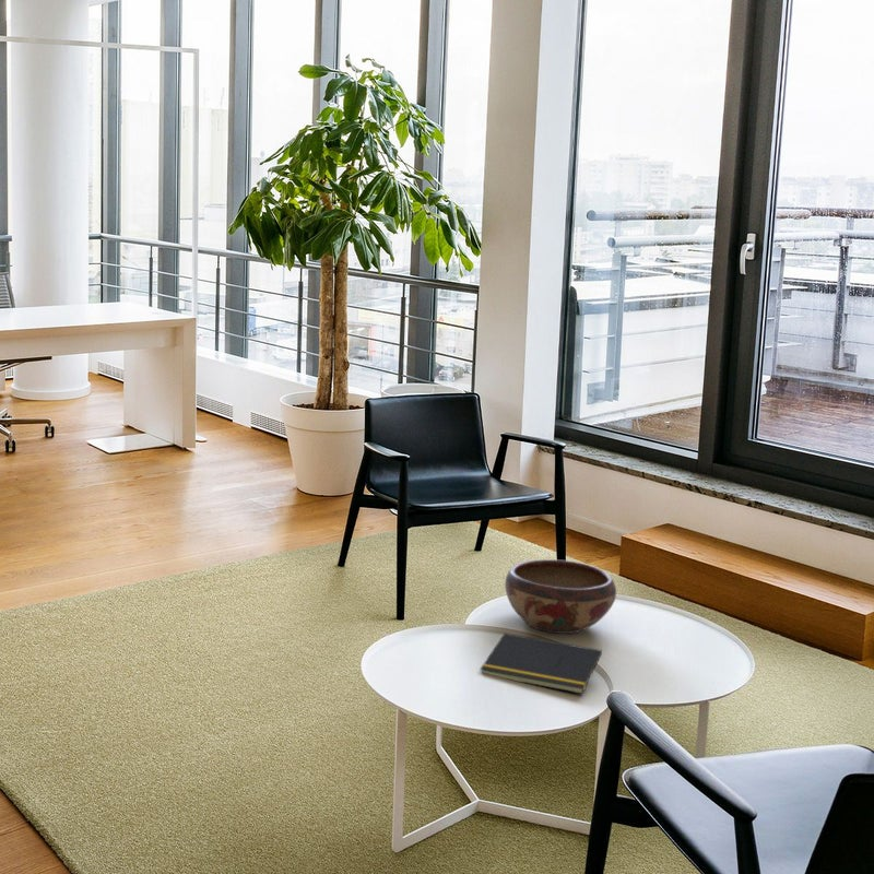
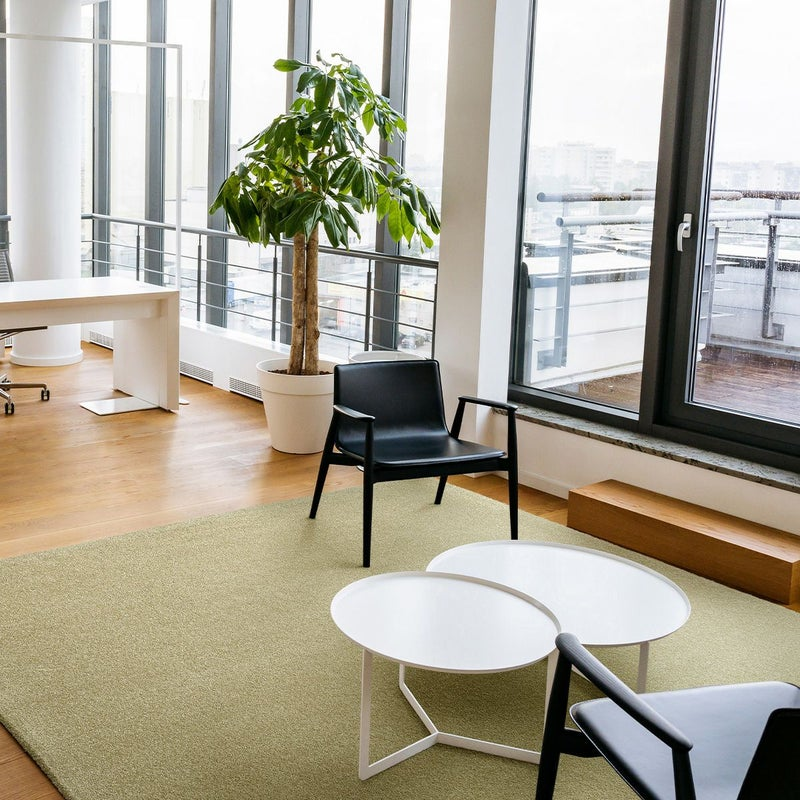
- notepad [480,633,603,695]
- decorative bowl [504,558,617,635]
